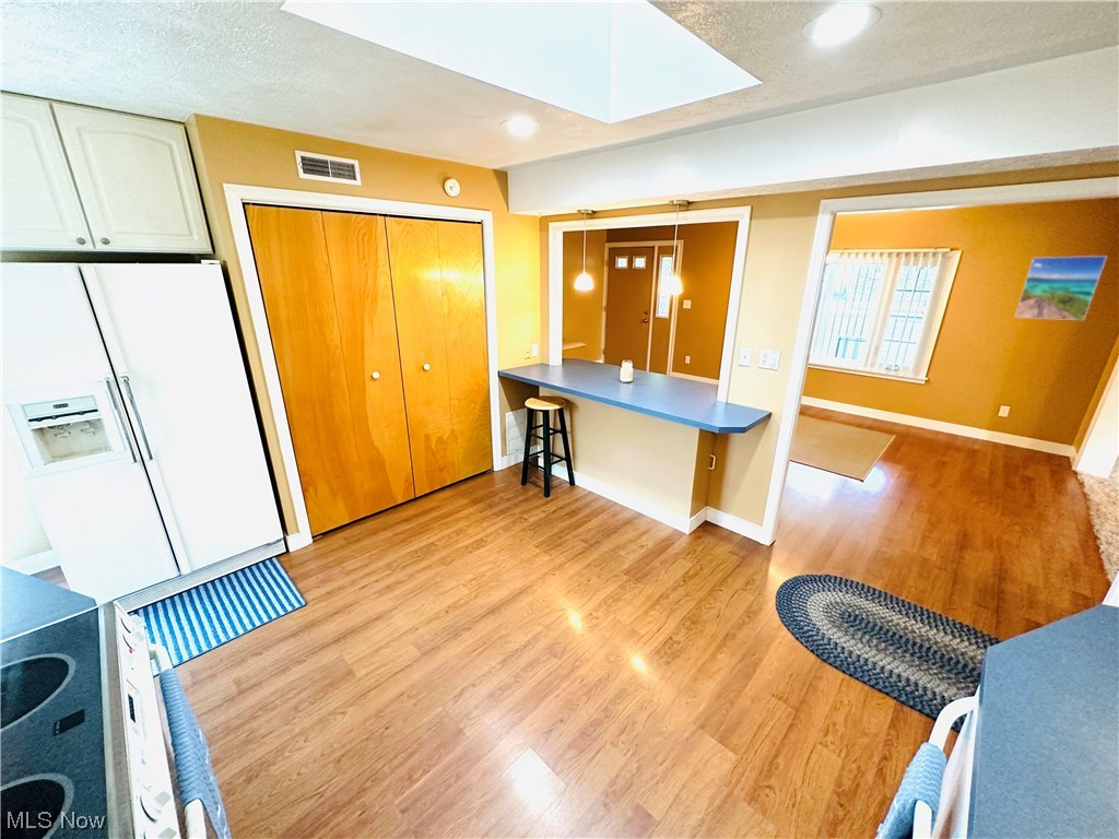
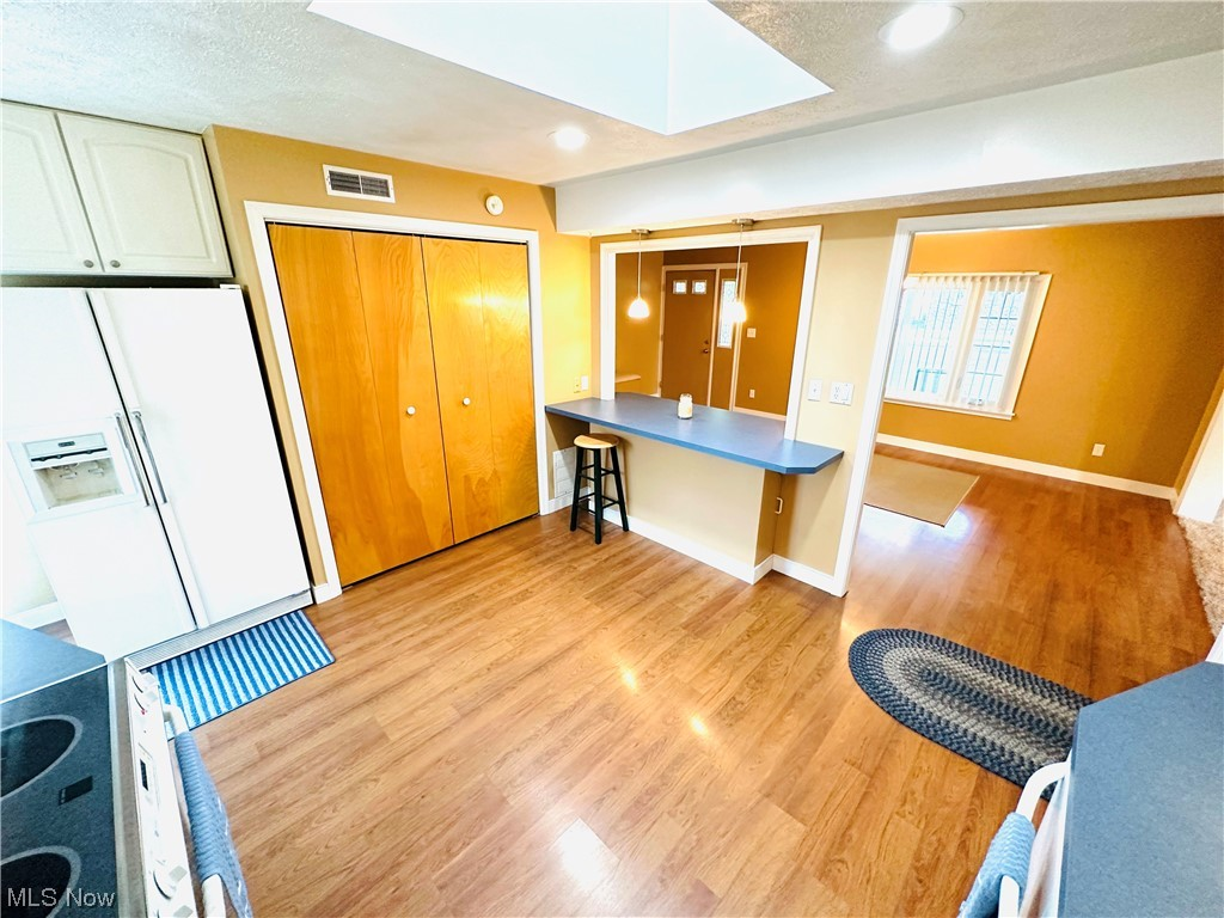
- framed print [1013,255,1108,321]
